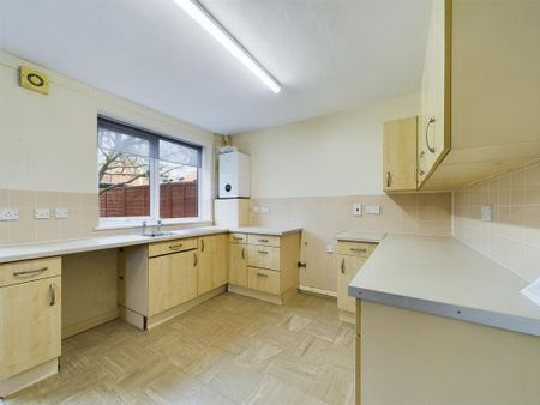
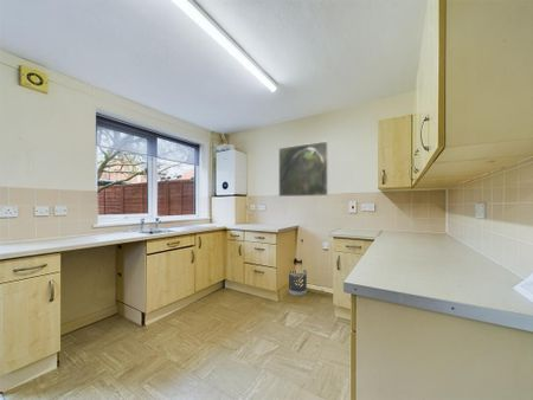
+ wastebasket [287,269,308,297]
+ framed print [277,141,329,198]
